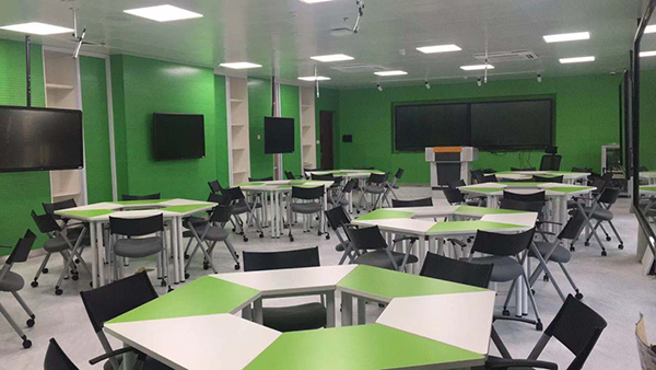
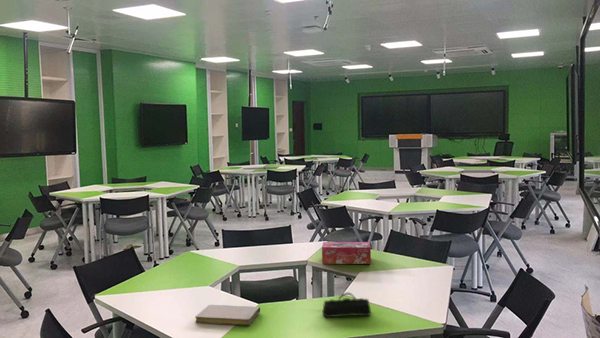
+ tissue box [321,241,372,265]
+ pencil case [321,292,372,319]
+ notebook [194,304,261,326]
